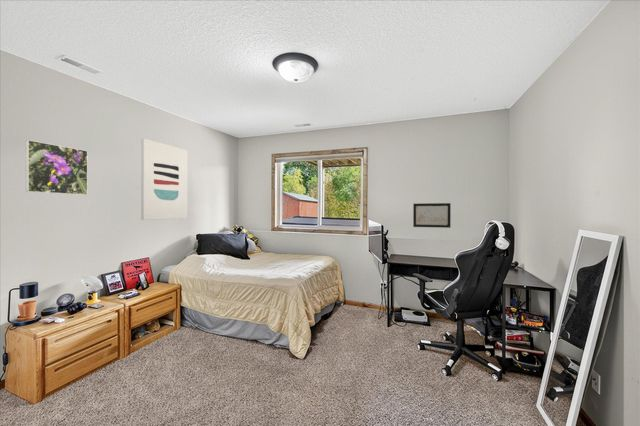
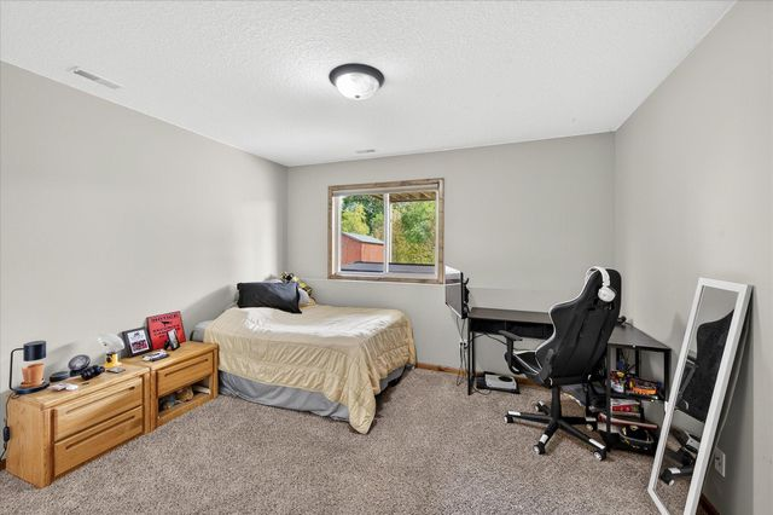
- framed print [25,139,89,196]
- wall art [412,202,452,229]
- wall art [140,138,188,221]
